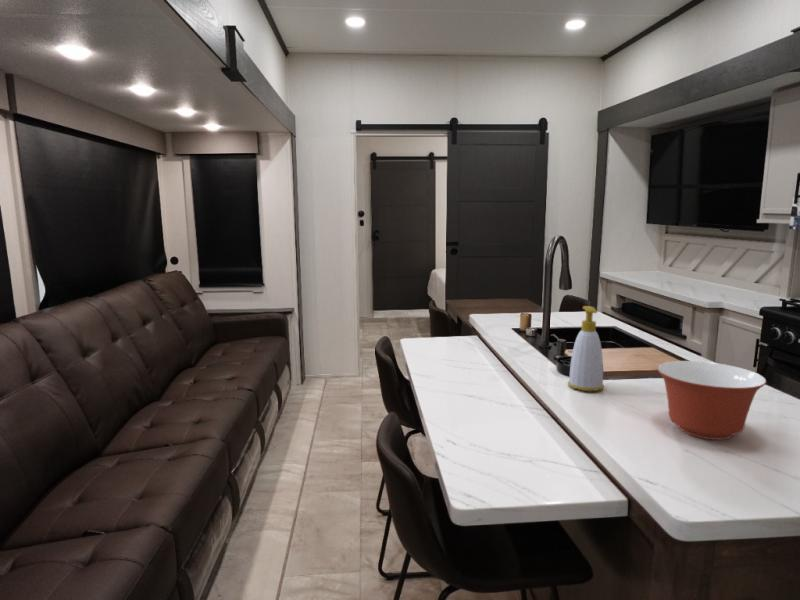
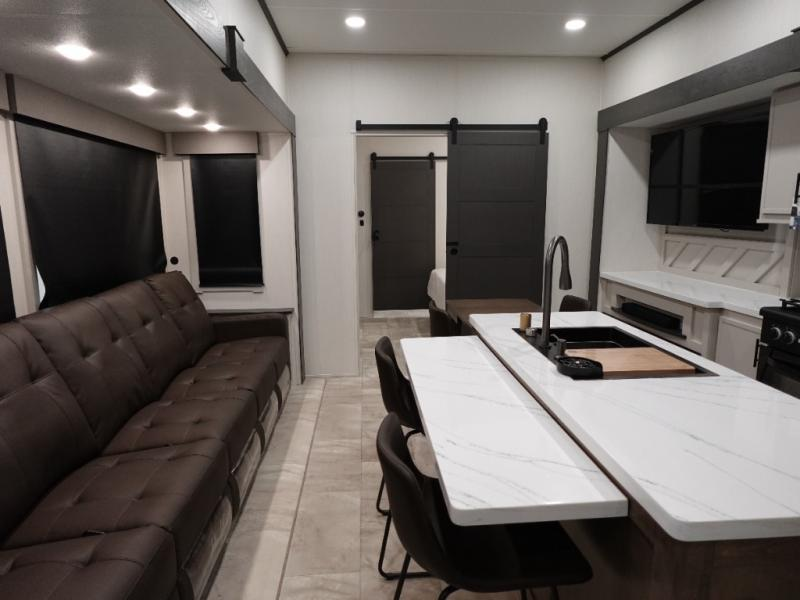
- mixing bowl [656,360,768,441]
- soap bottle [567,305,605,392]
